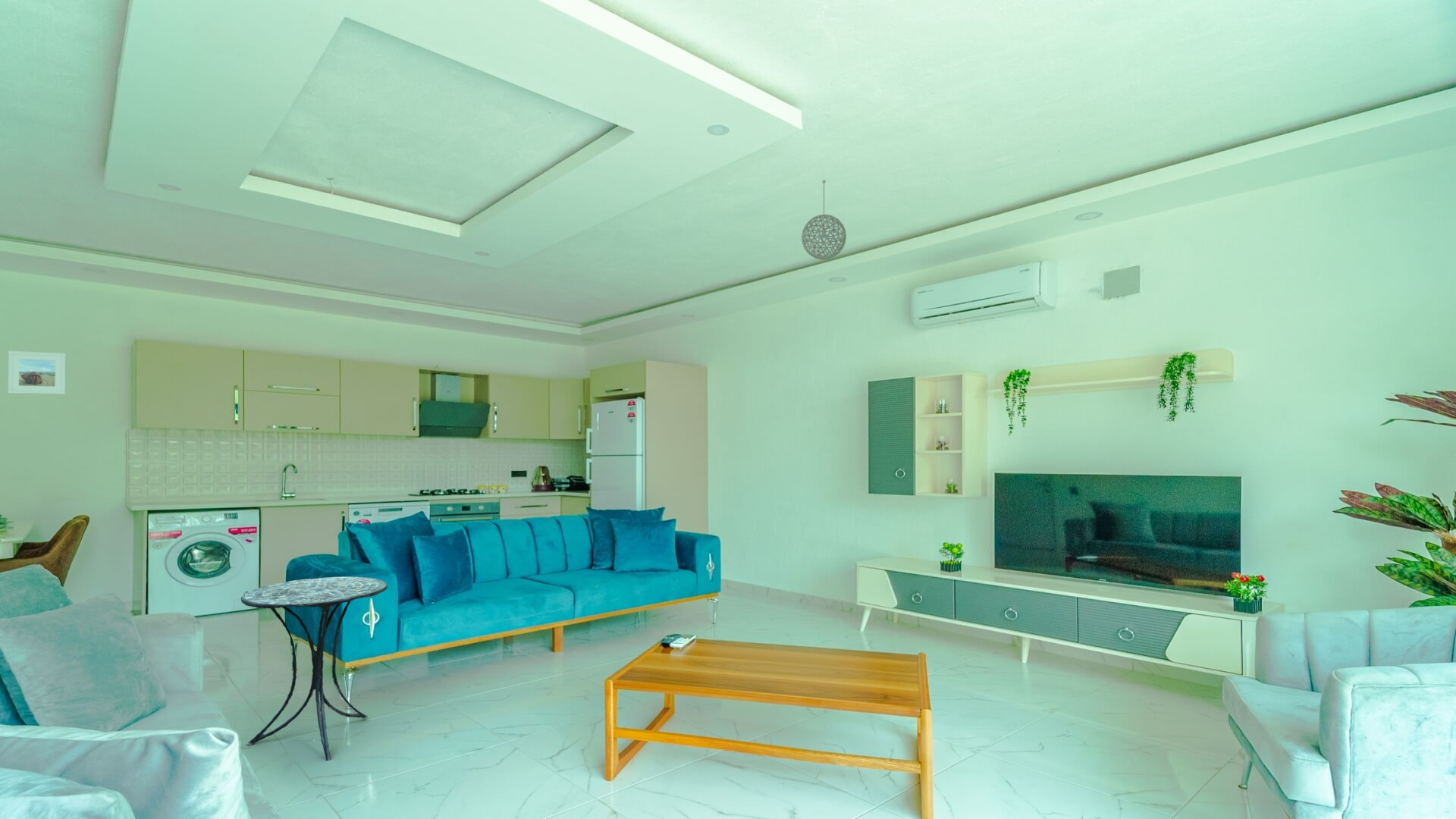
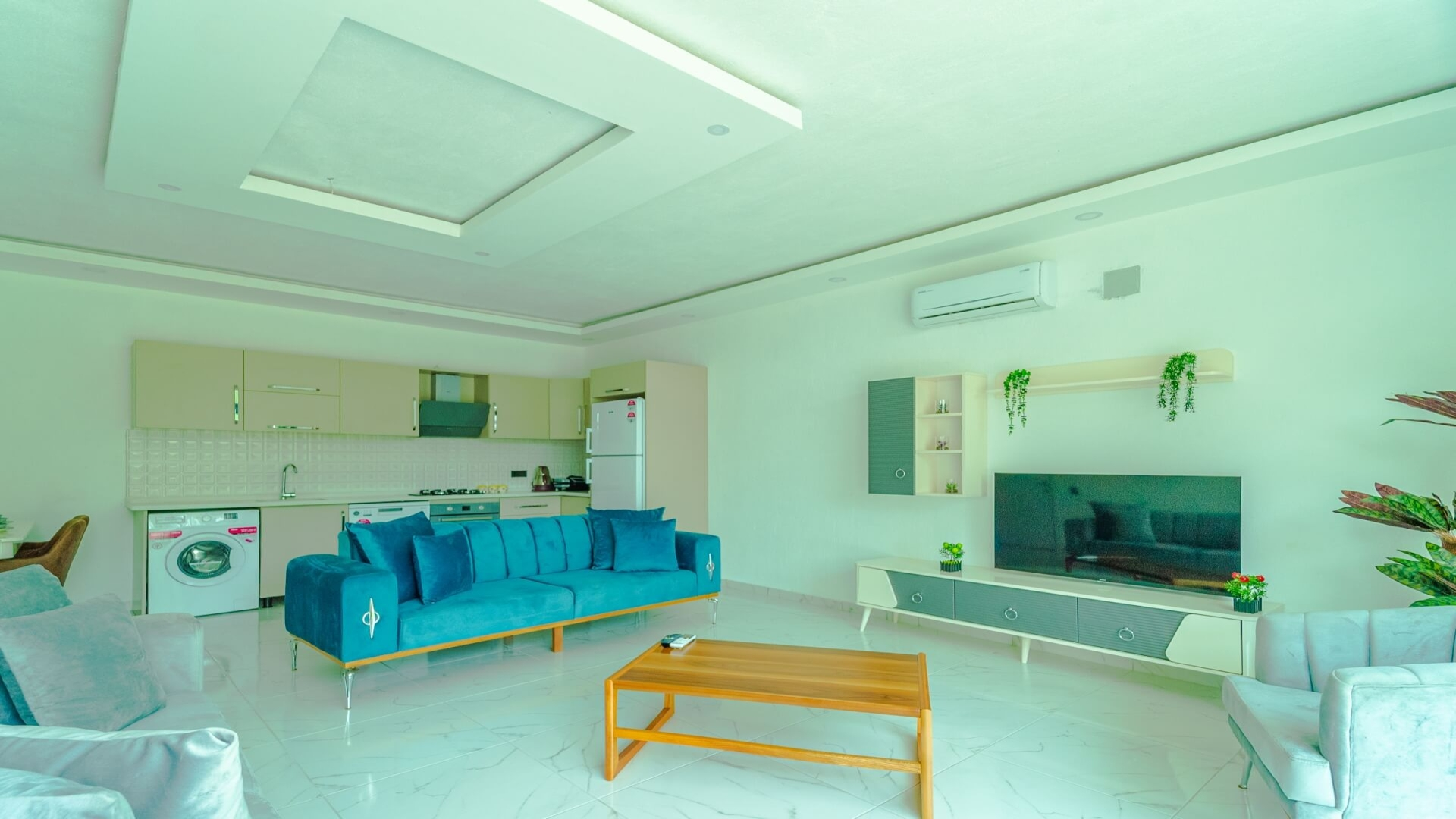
- side table [240,576,388,761]
- pendant light [801,179,847,261]
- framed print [8,350,66,395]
